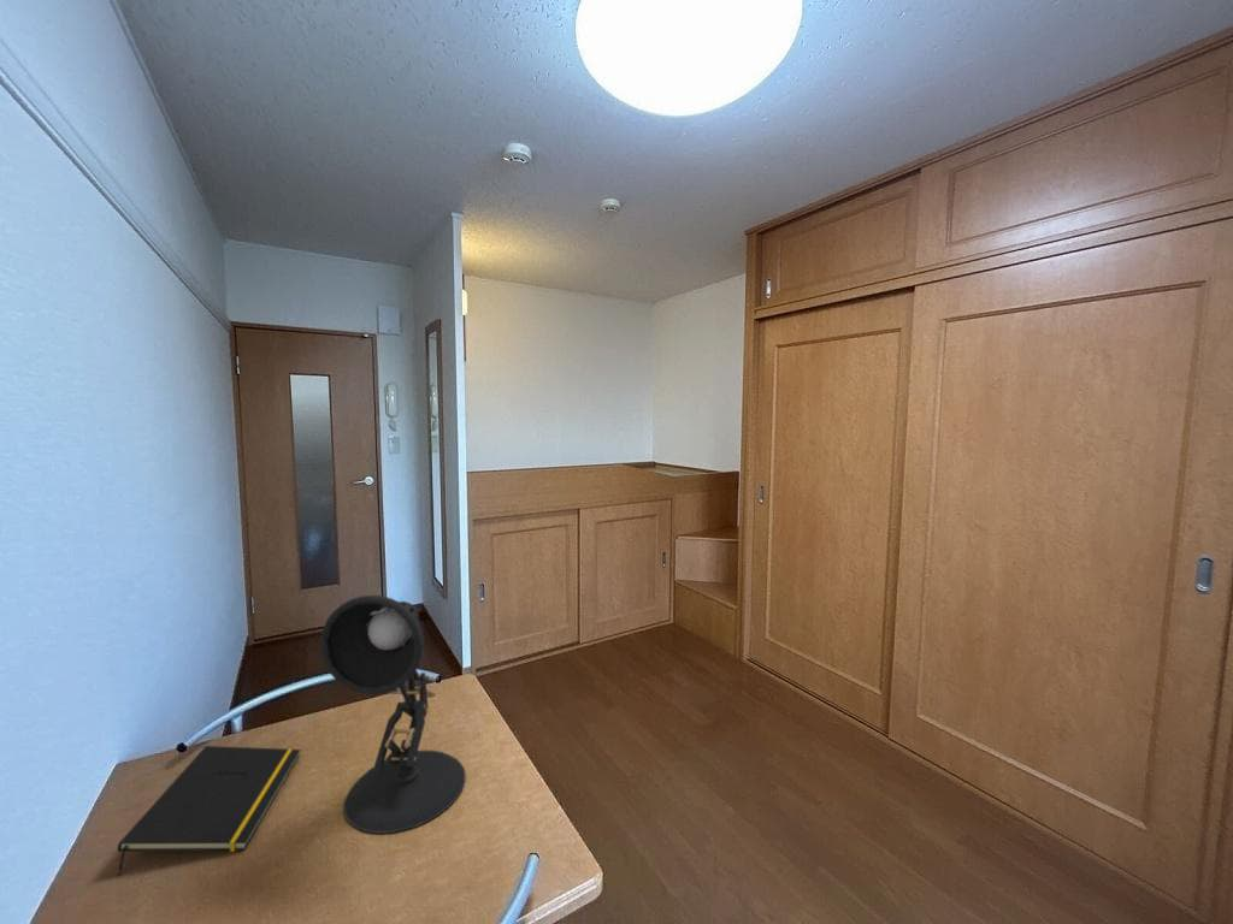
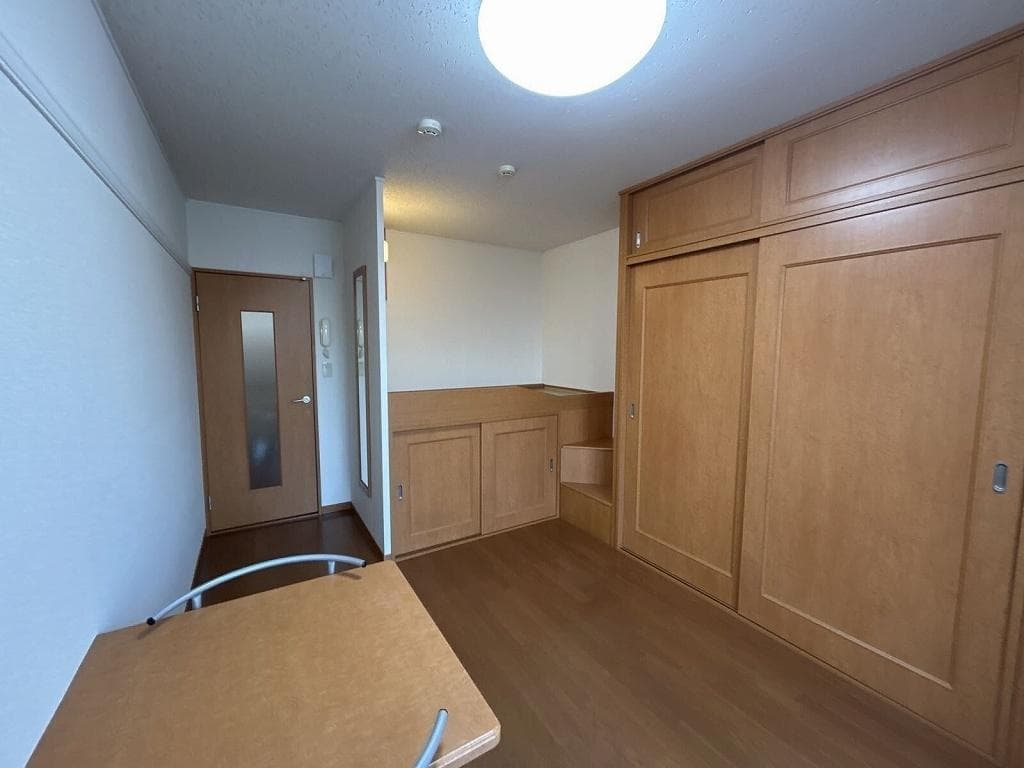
- desk lamp [319,594,466,835]
- notepad [117,745,301,877]
